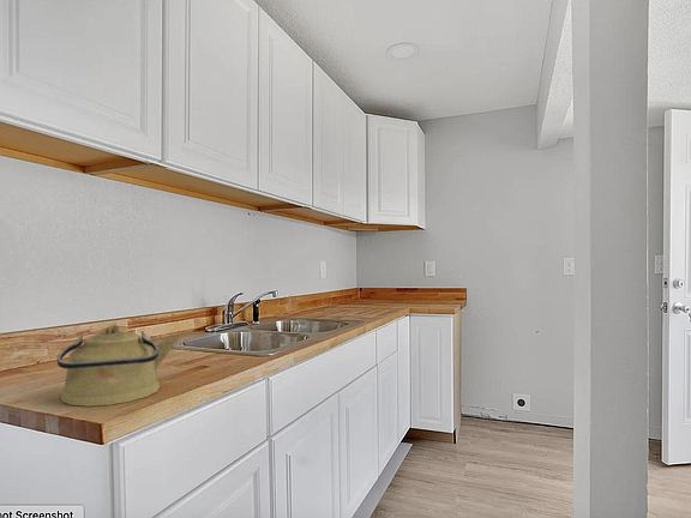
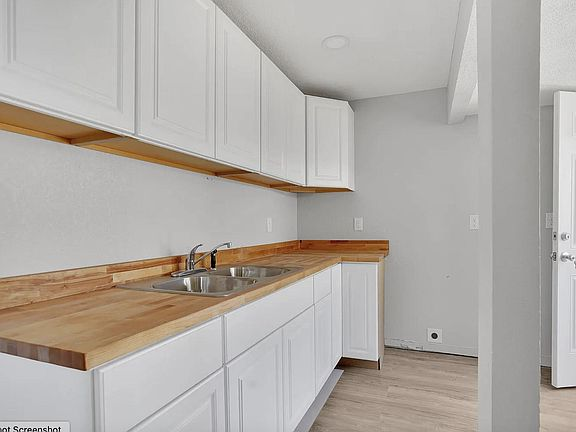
- kettle [56,323,180,408]
